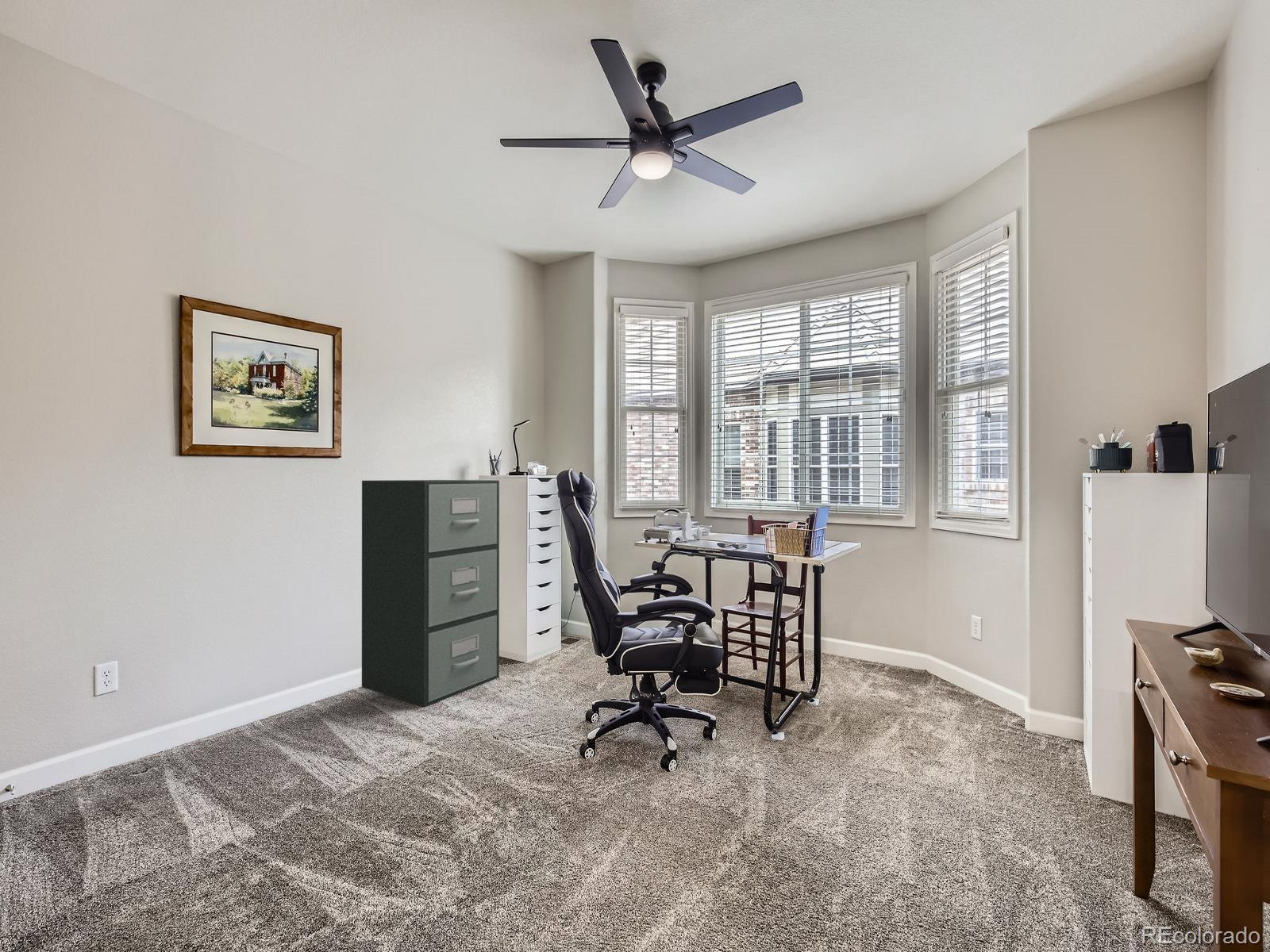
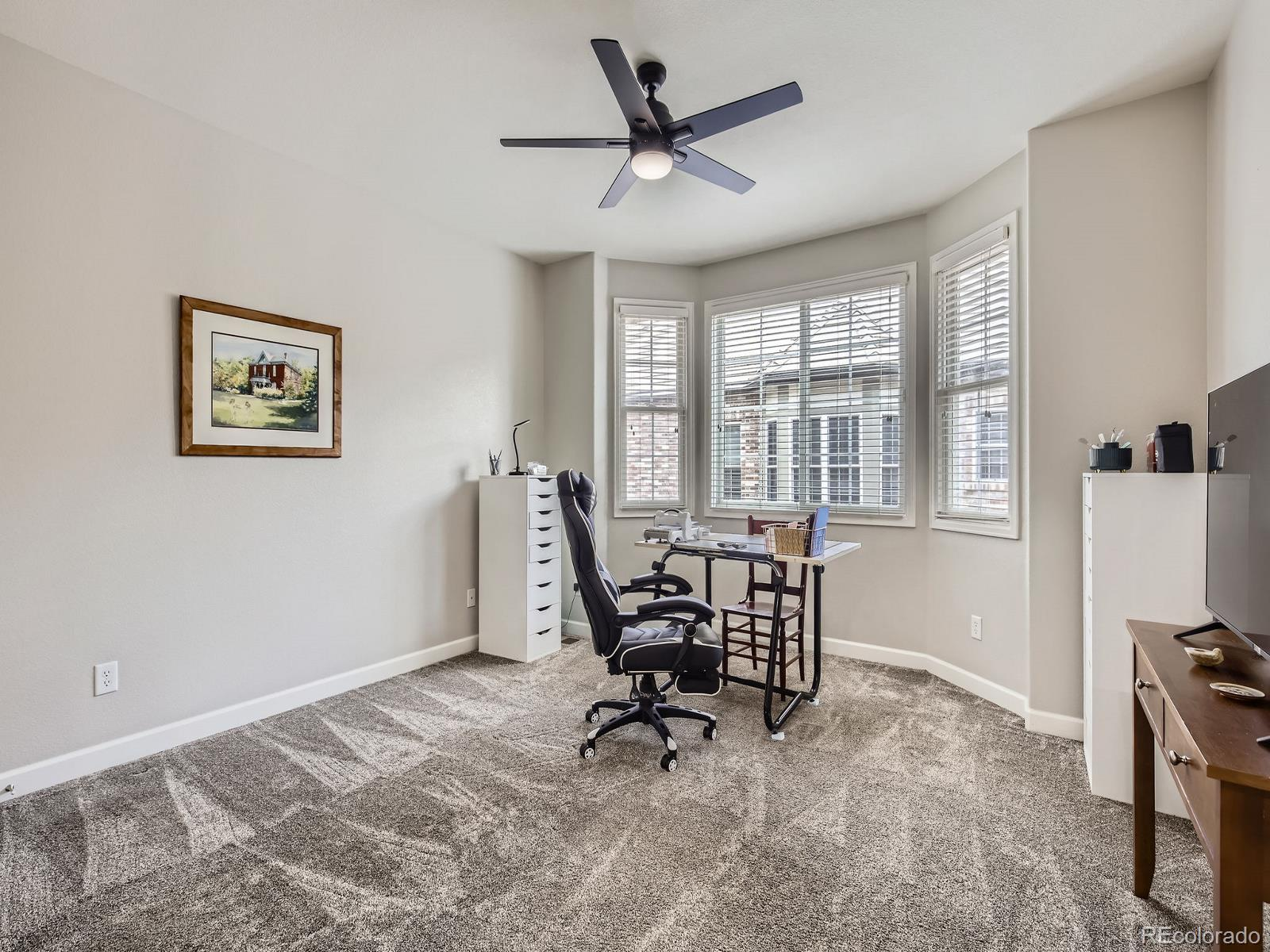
- filing cabinet [361,479,500,708]
